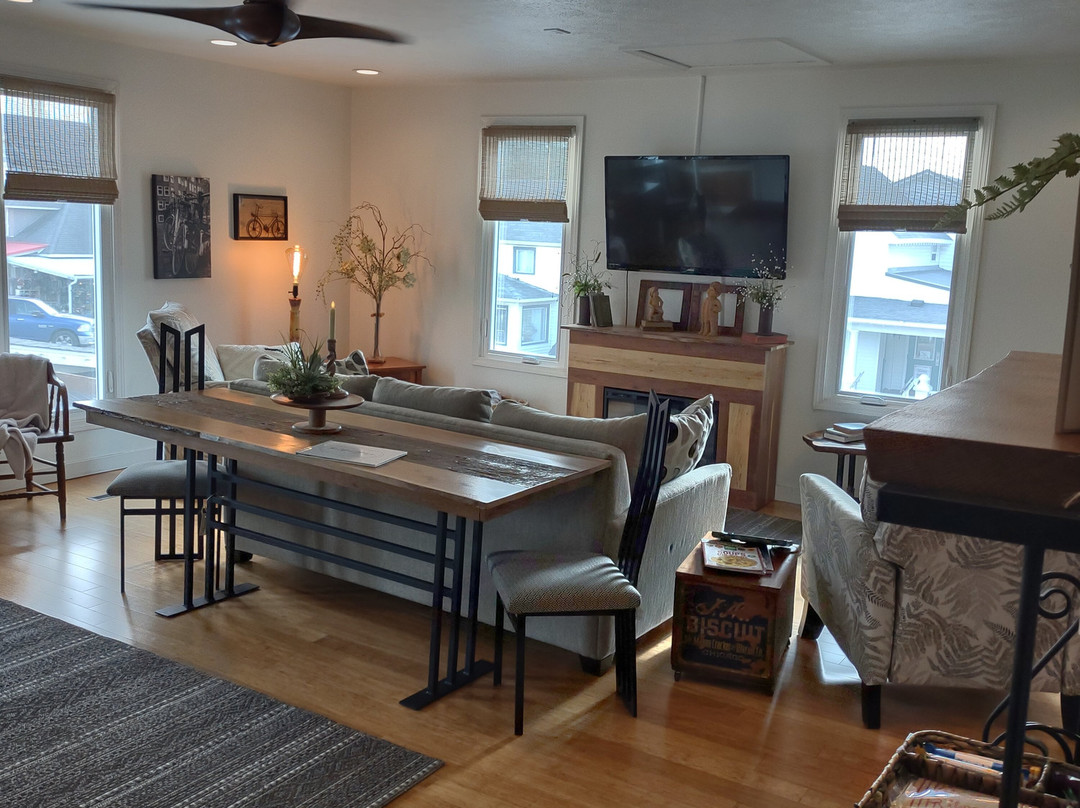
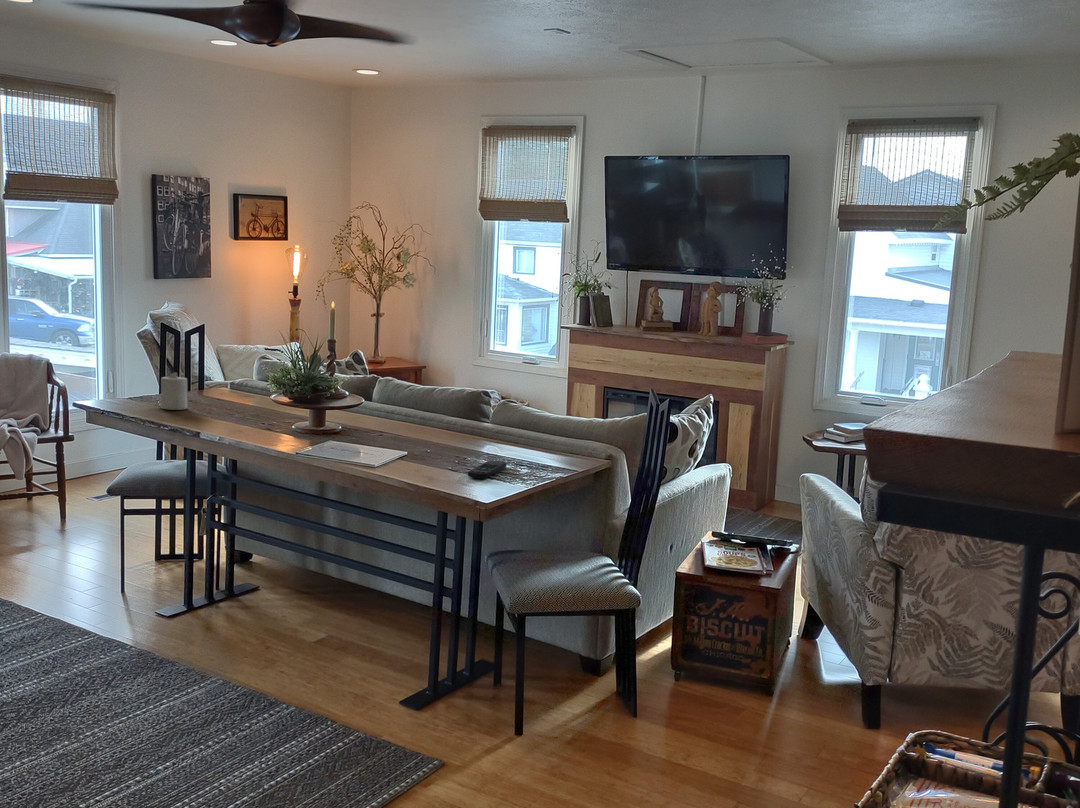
+ candle [159,372,188,411]
+ remote control [467,459,507,480]
